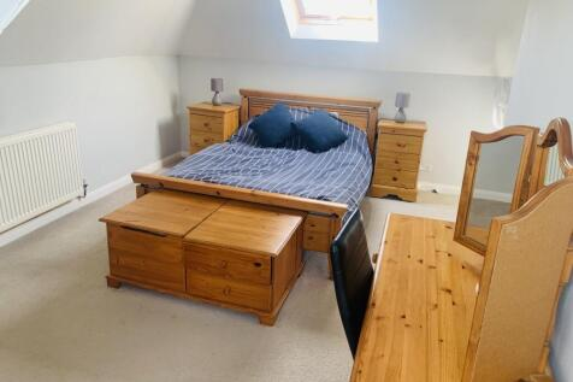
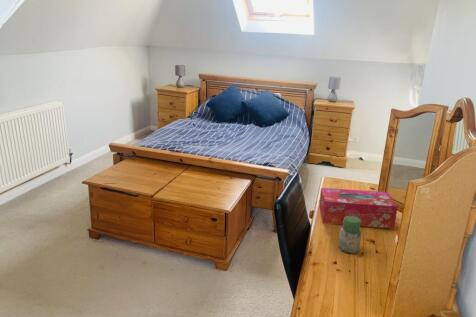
+ tissue box [318,187,399,229]
+ jar [338,216,362,254]
